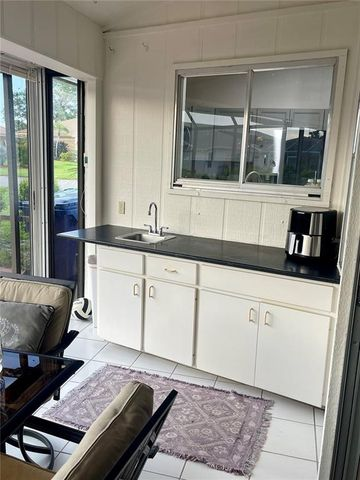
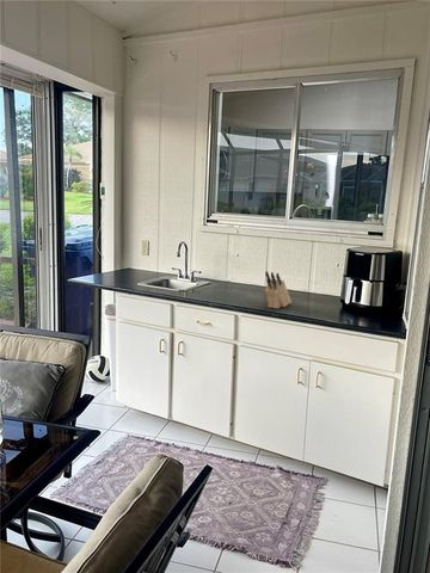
+ knife block [264,270,293,309]
